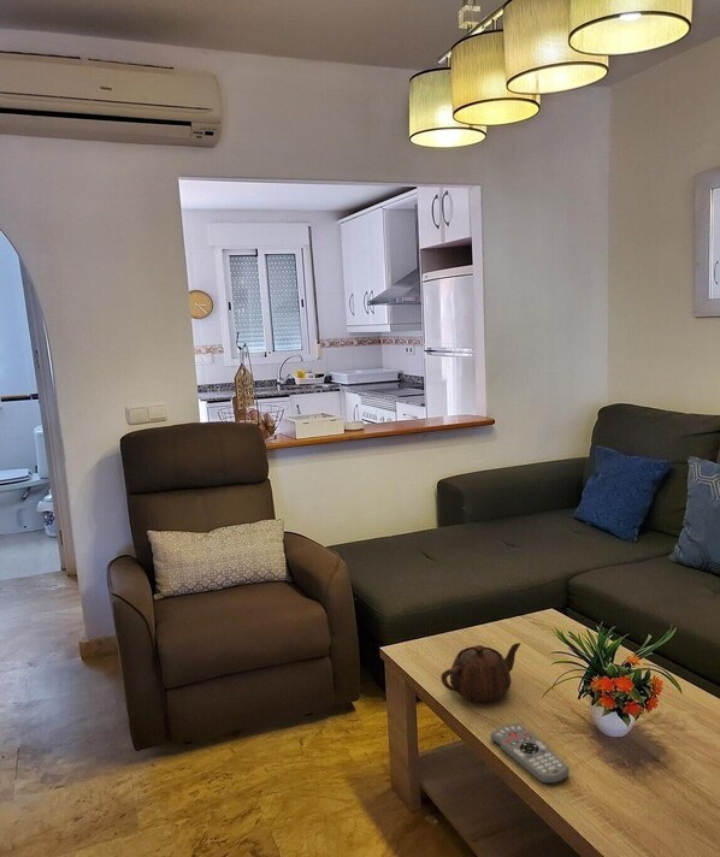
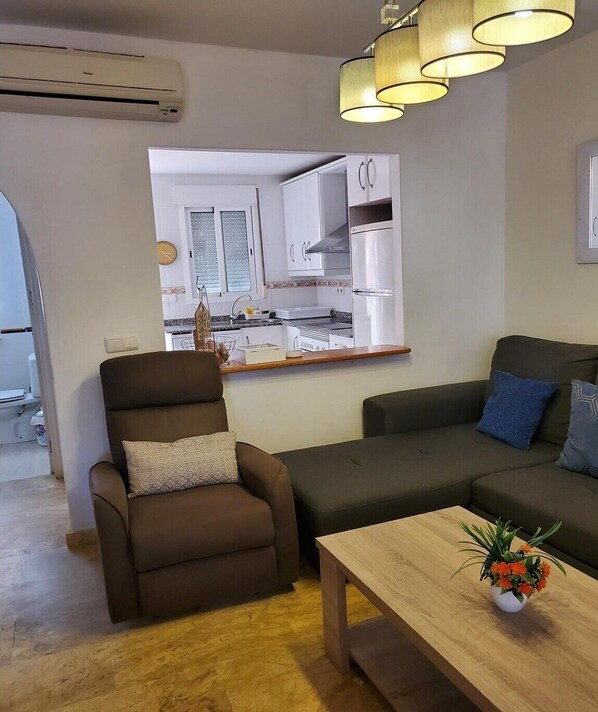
- remote control [490,722,571,785]
- teapot [439,642,521,703]
